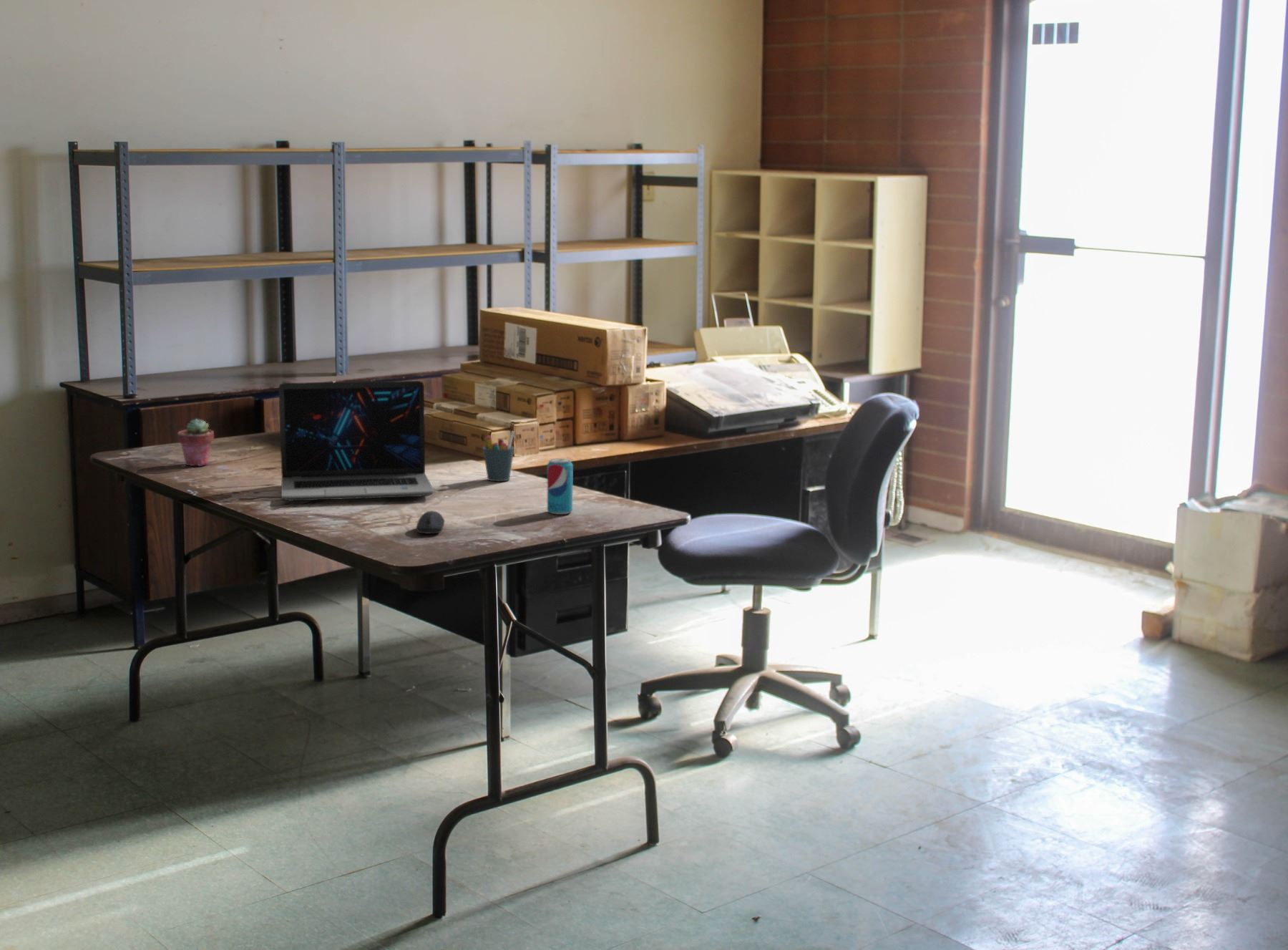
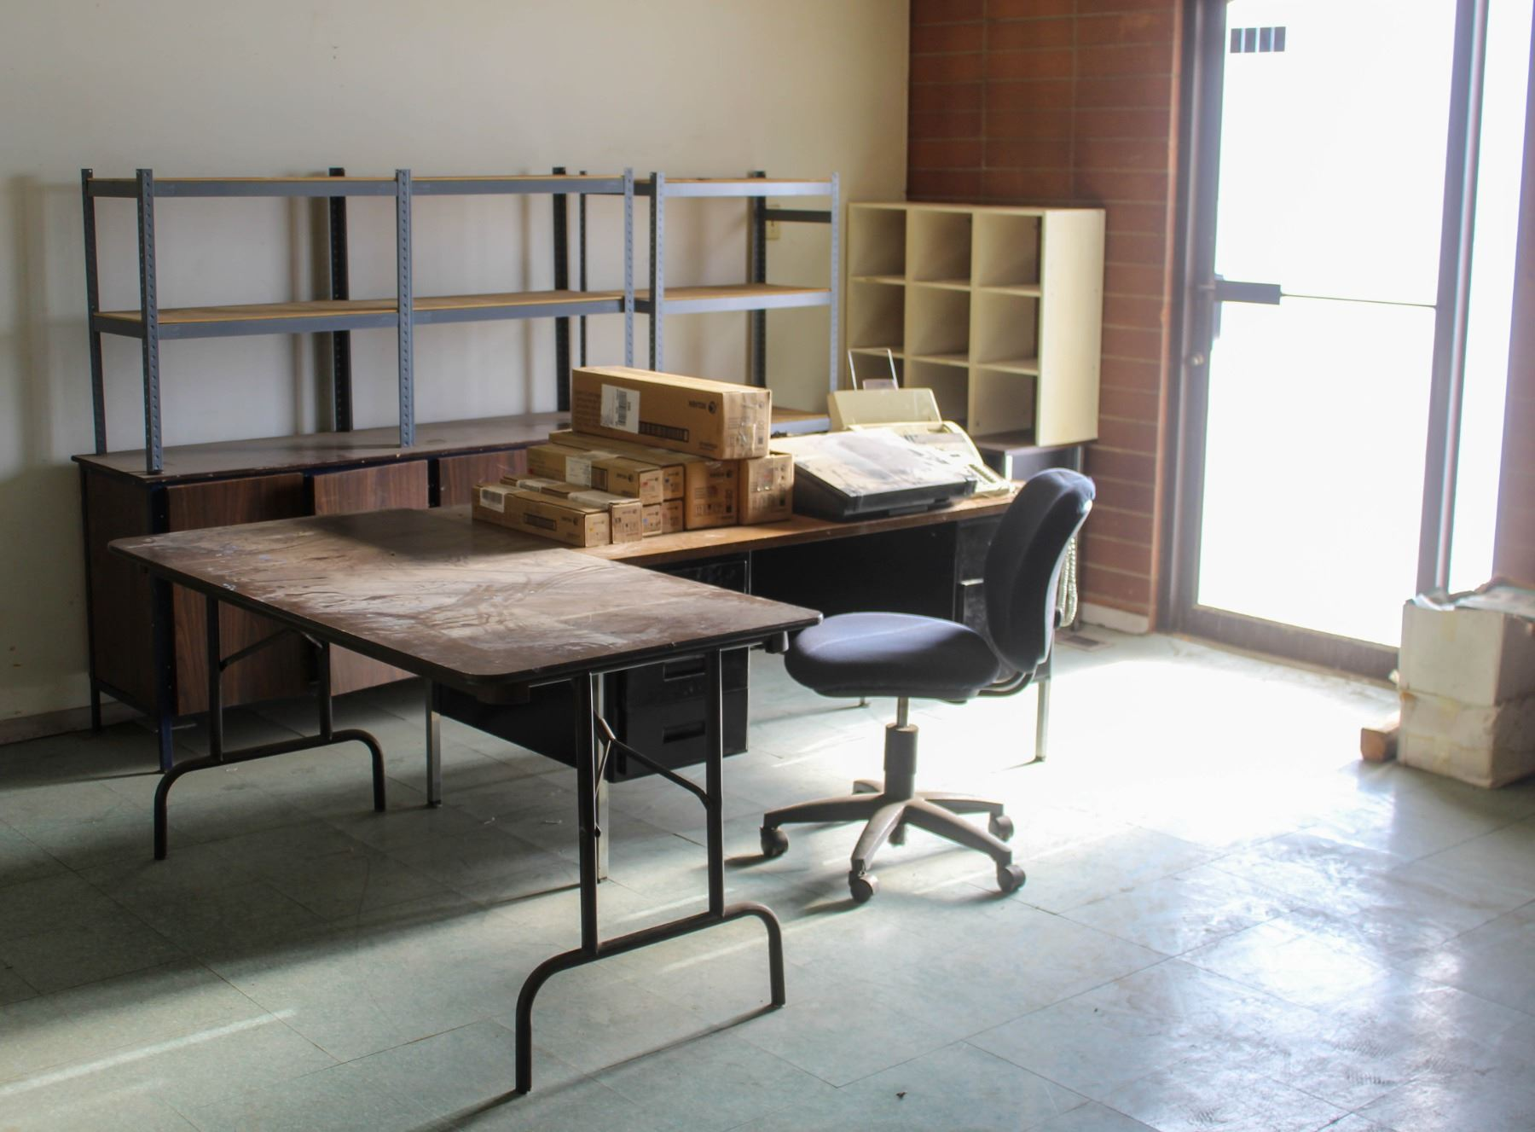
- laptop [278,380,435,502]
- beverage can [547,458,574,515]
- computer mouse [416,510,446,534]
- pen holder [482,430,515,482]
- potted succulent [177,418,215,467]
